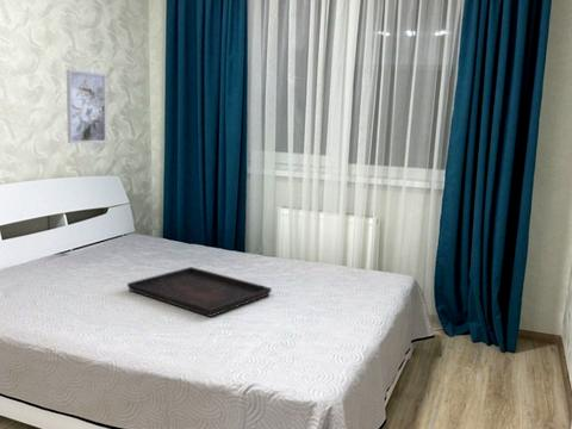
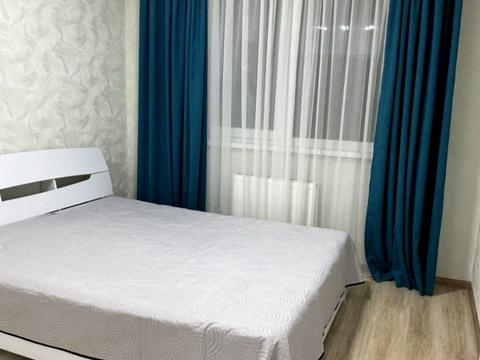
- wall art [66,68,108,144]
- serving tray [126,266,273,318]
